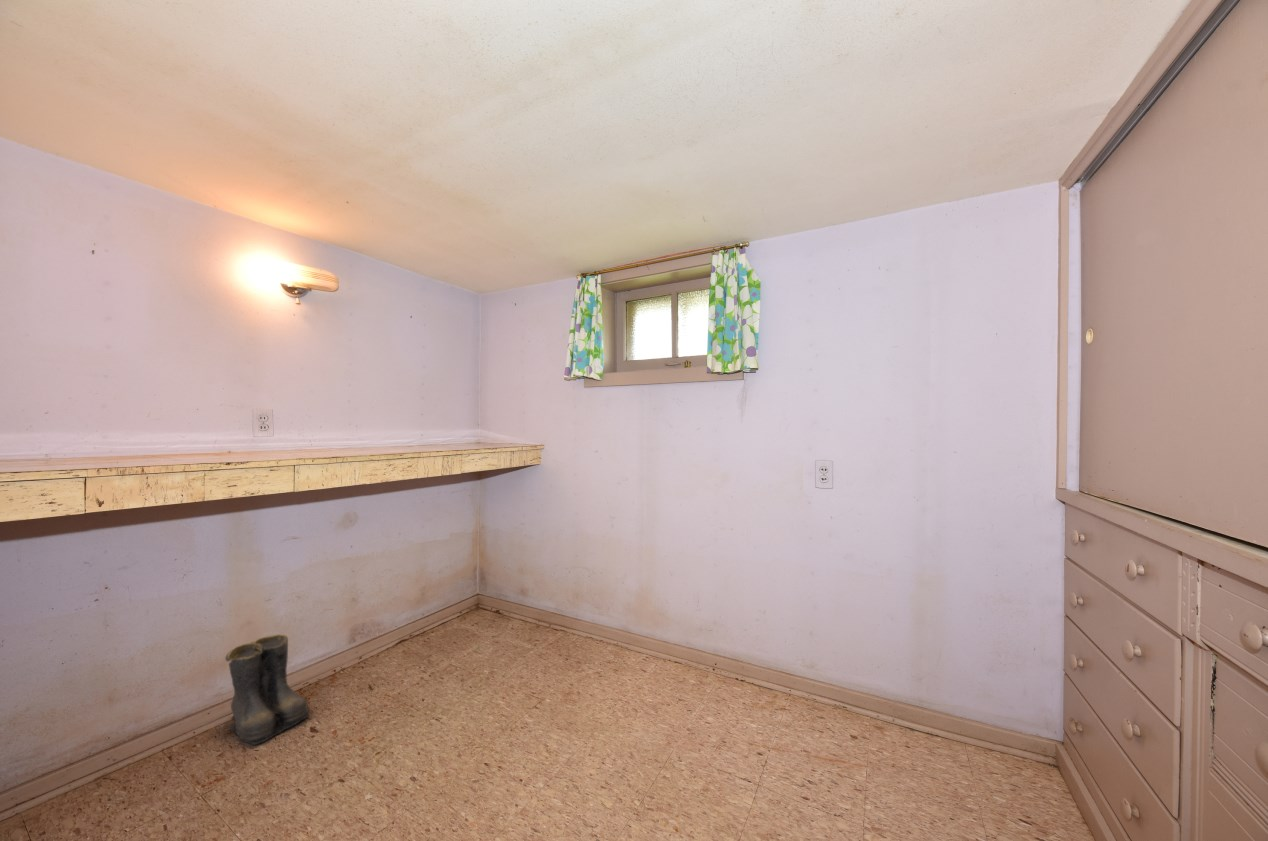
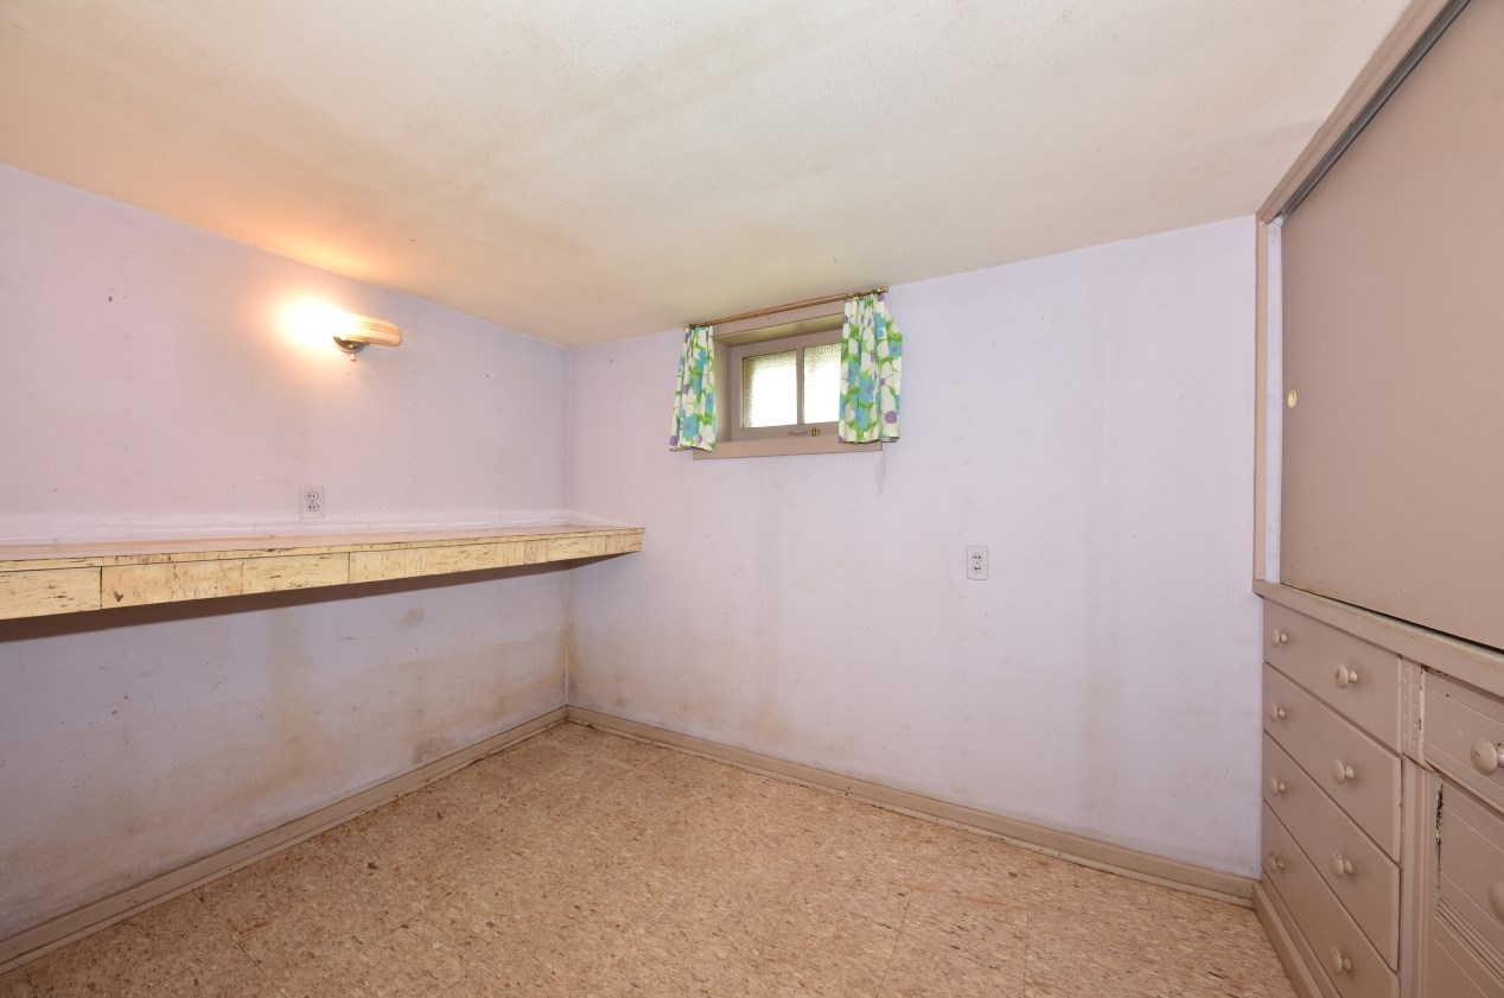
- boots [224,633,314,746]
